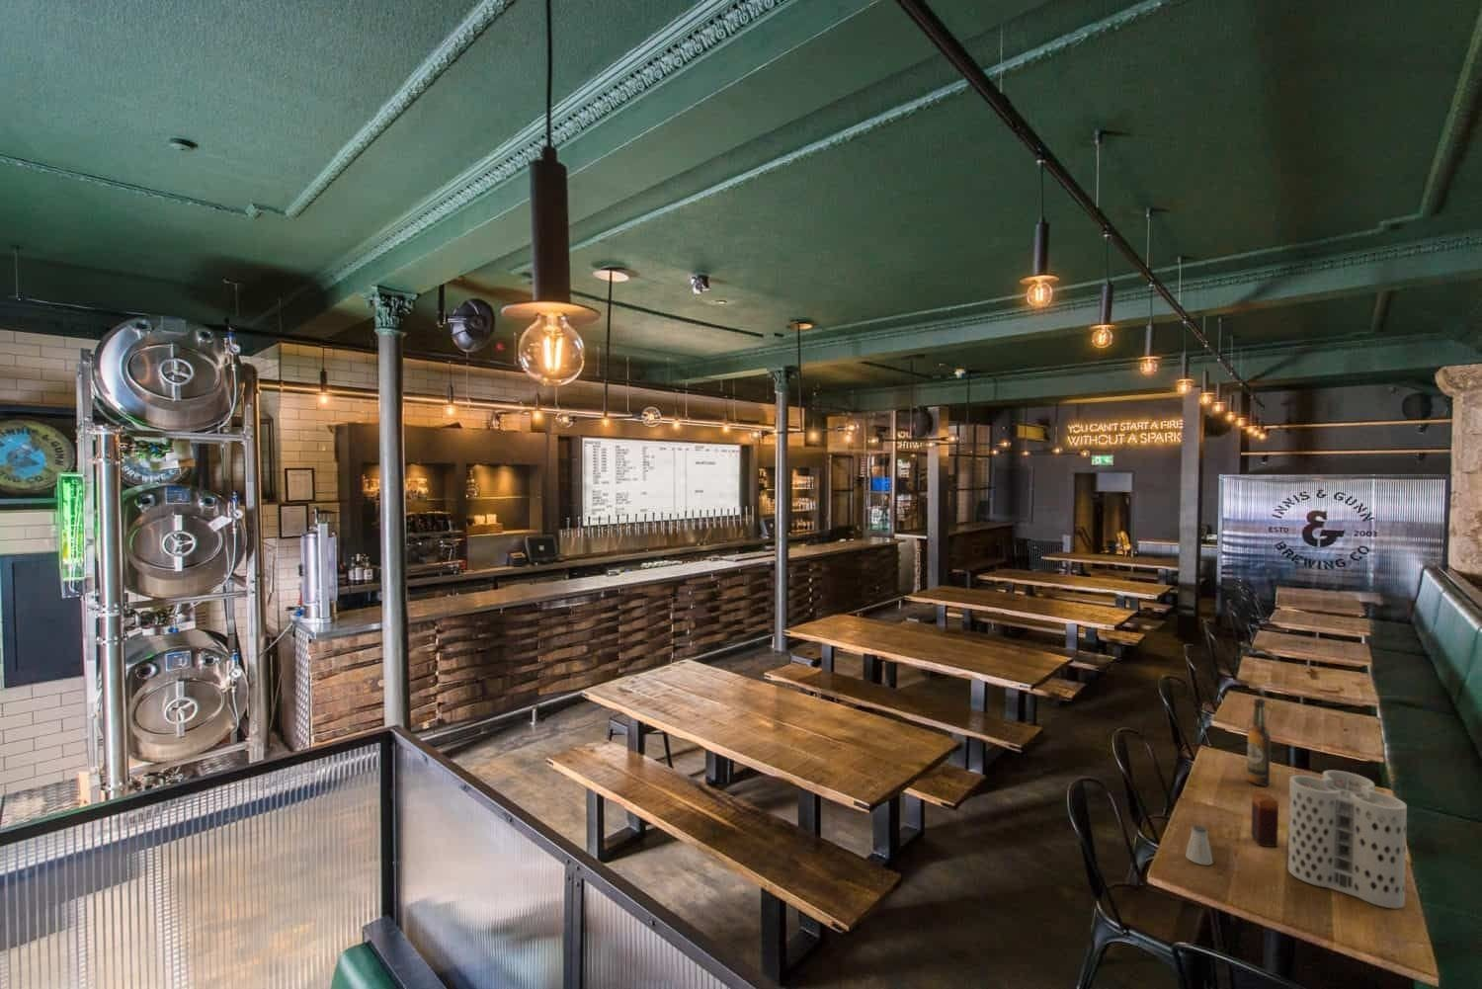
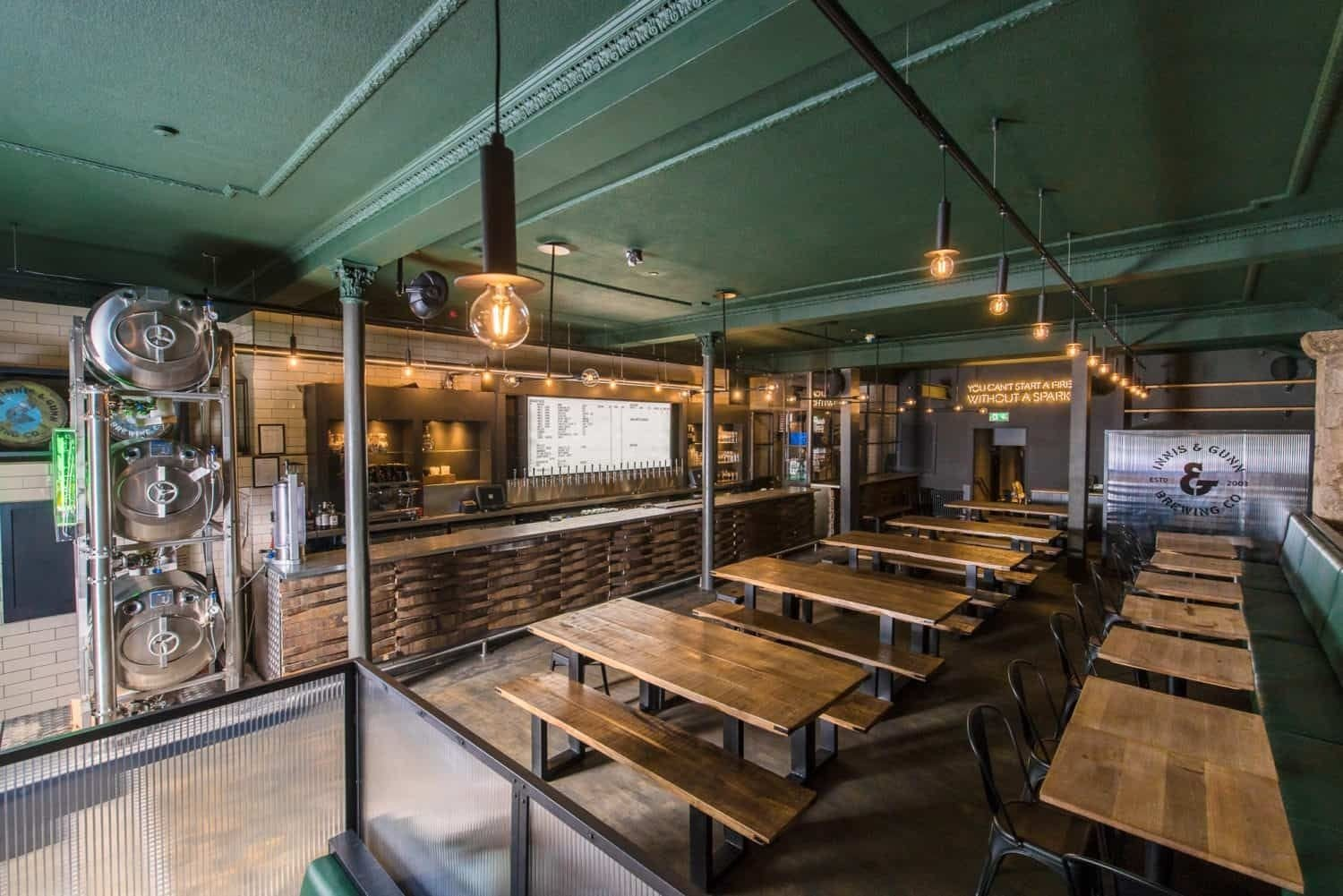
- utensil holder [1288,769,1408,908]
- beer bottle [1247,698,1271,787]
- candle [1250,793,1279,848]
- saltshaker [1185,825,1214,866]
